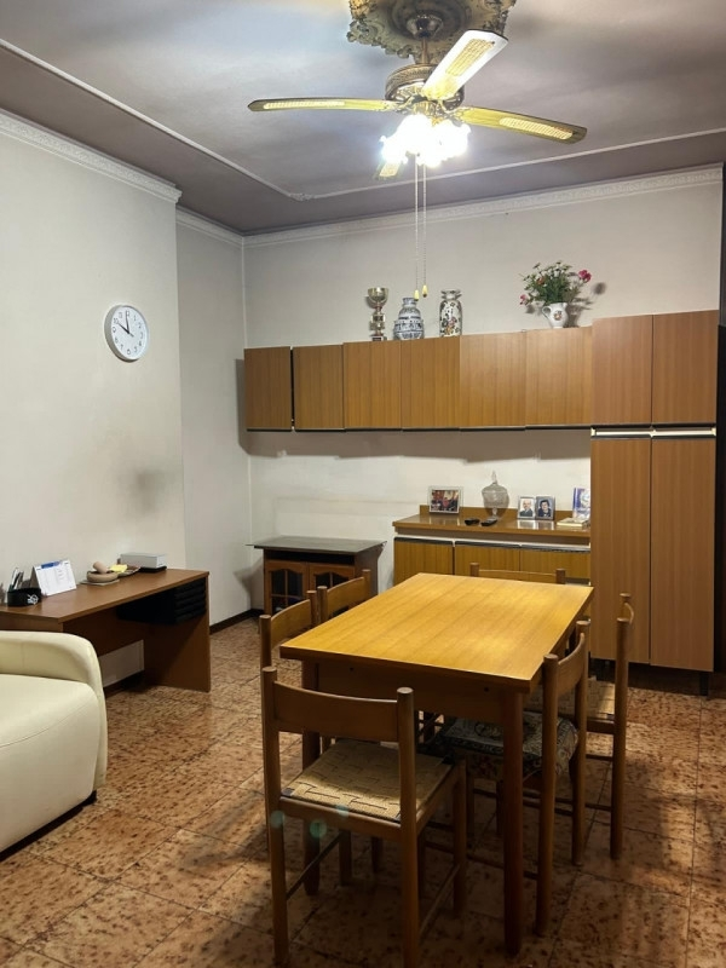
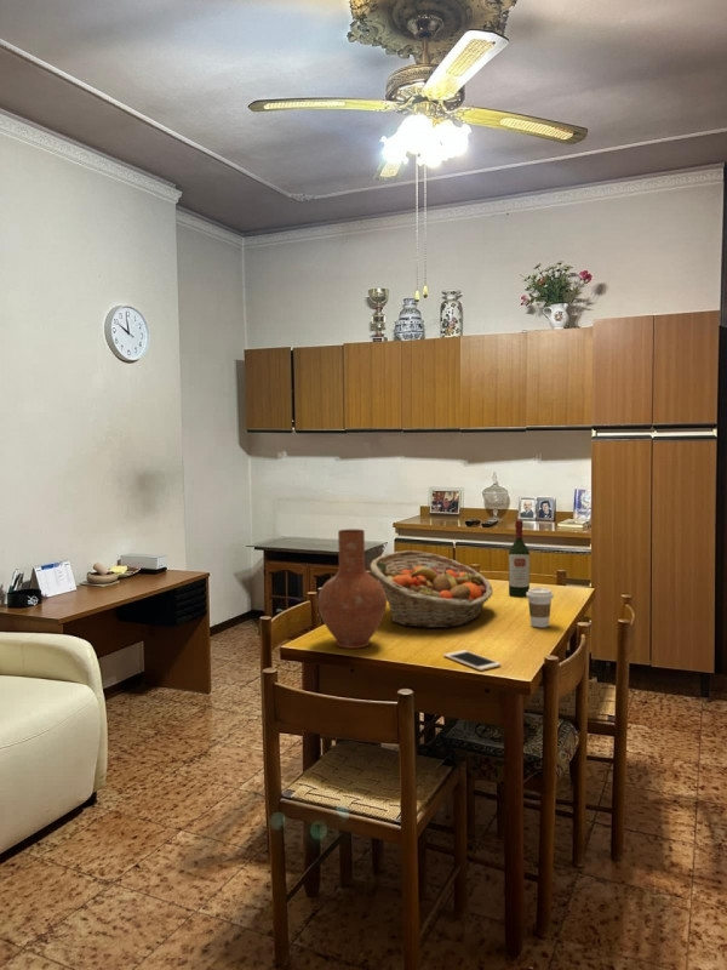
+ wine bottle [508,519,531,598]
+ cell phone [442,649,502,672]
+ vase [317,529,388,650]
+ coffee cup [526,587,555,628]
+ fruit basket [370,549,494,629]
